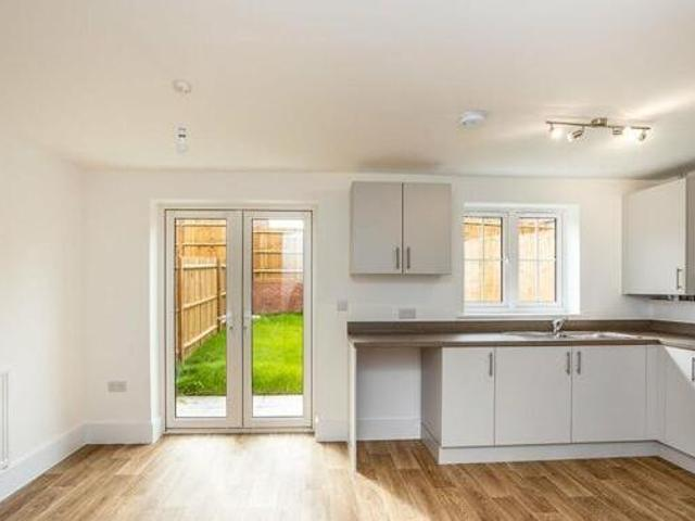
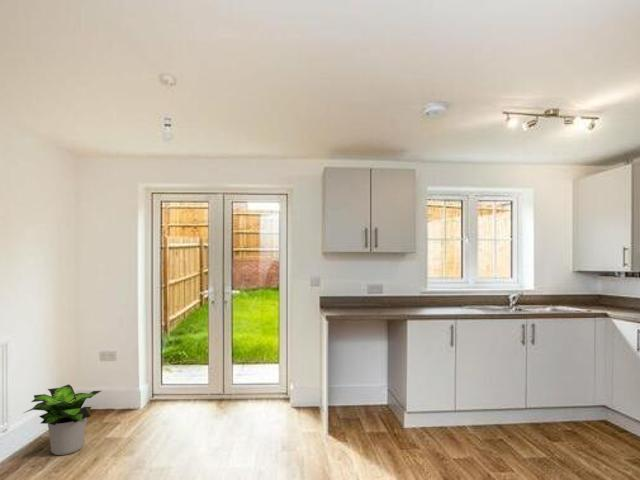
+ potted plant [23,383,102,456]
